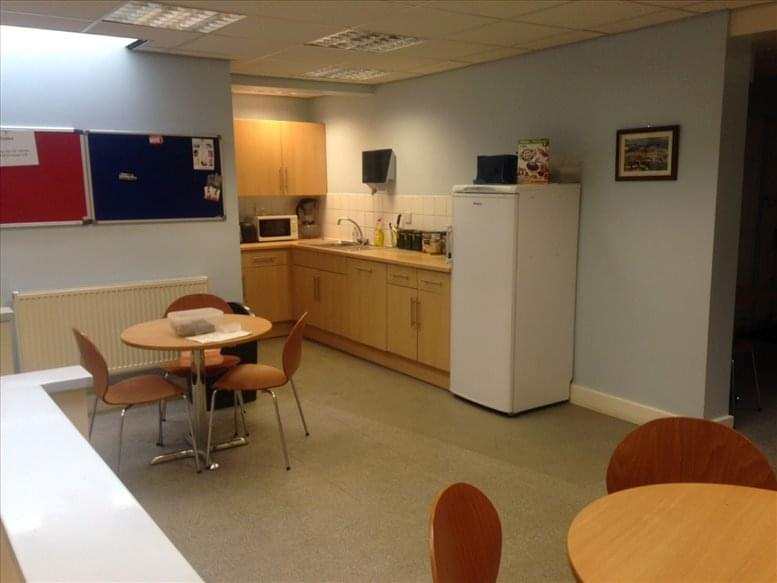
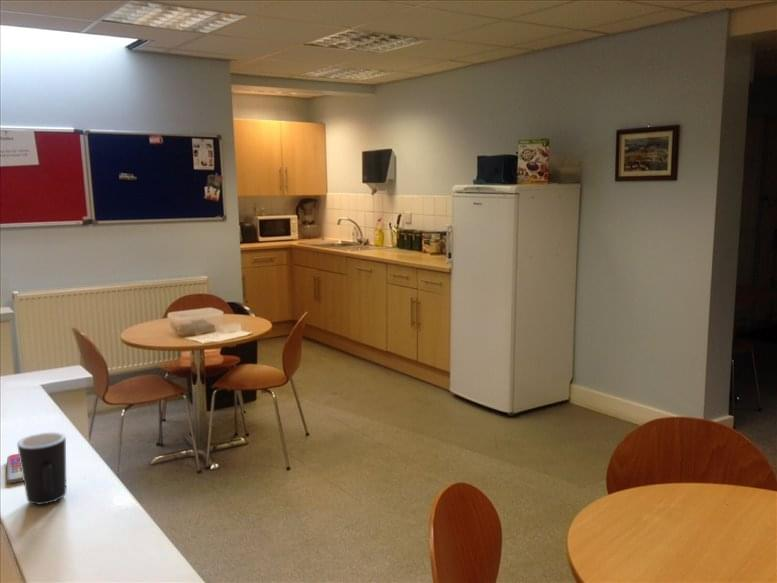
+ mug [16,431,67,506]
+ smartphone [6,453,24,484]
